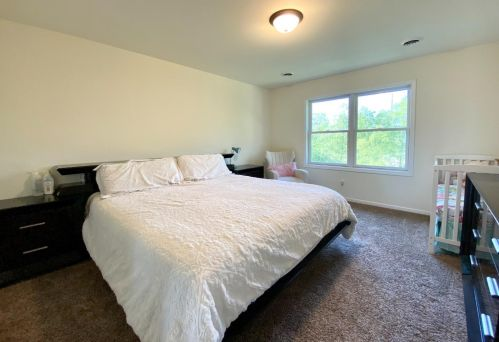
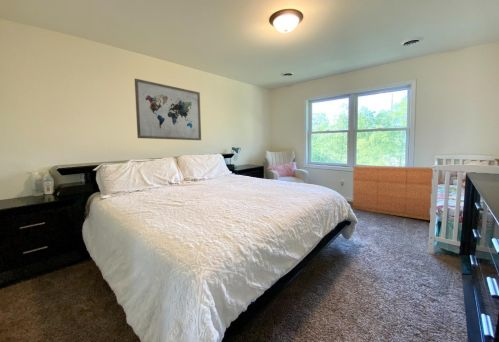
+ wall art [134,78,202,141]
+ dresser [352,165,442,221]
